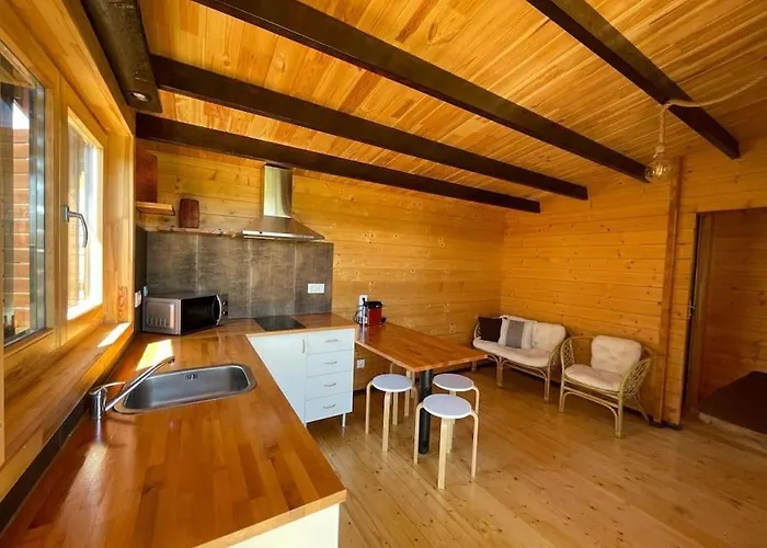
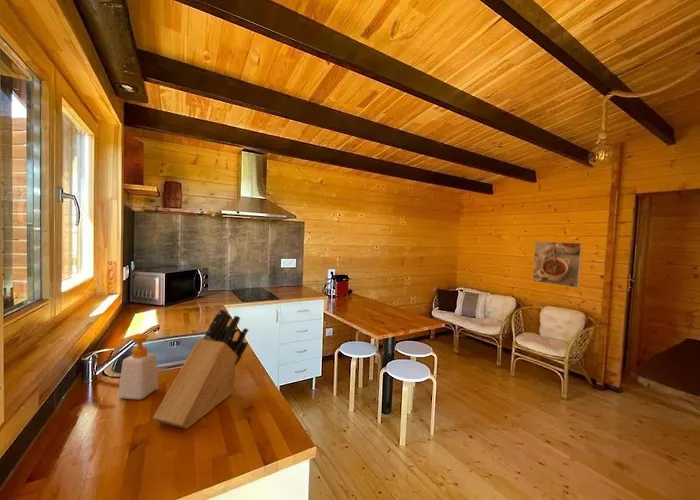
+ soap bottle [117,332,160,400]
+ knife block [152,308,250,430]
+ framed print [532,241,583,289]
